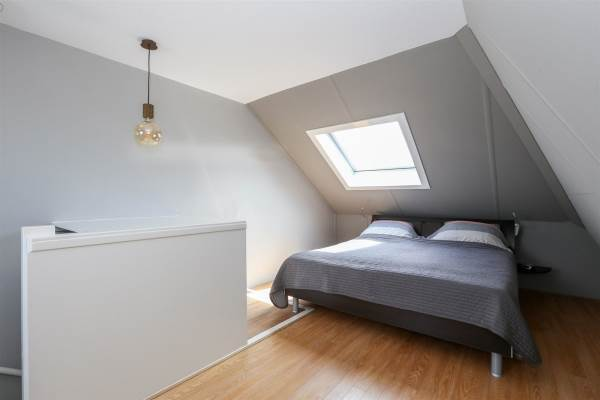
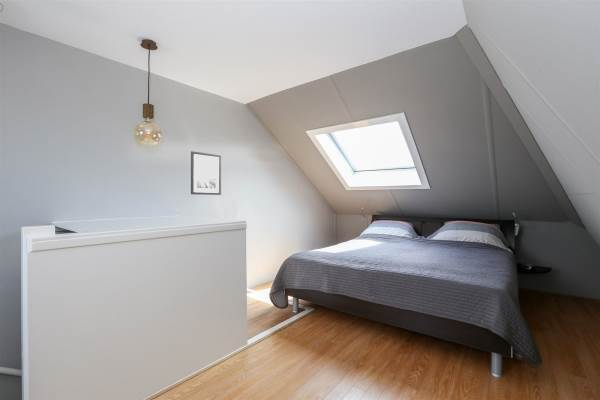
+ wall art [190,150,222,196]
